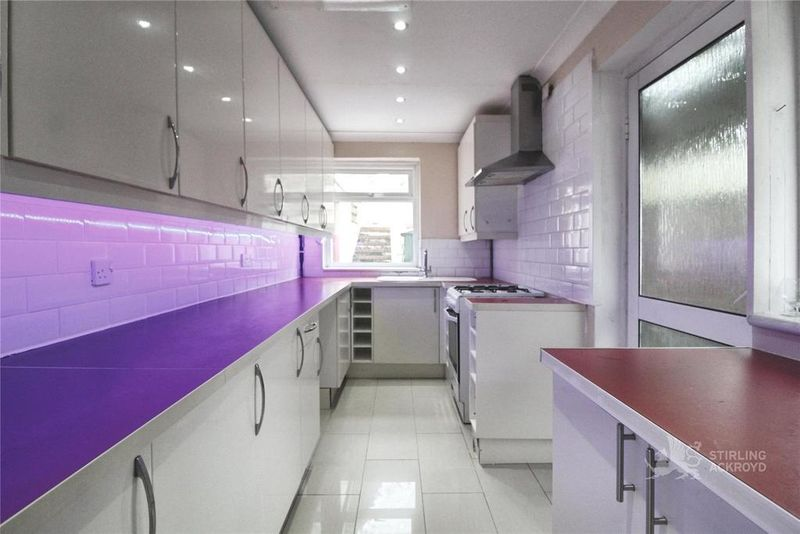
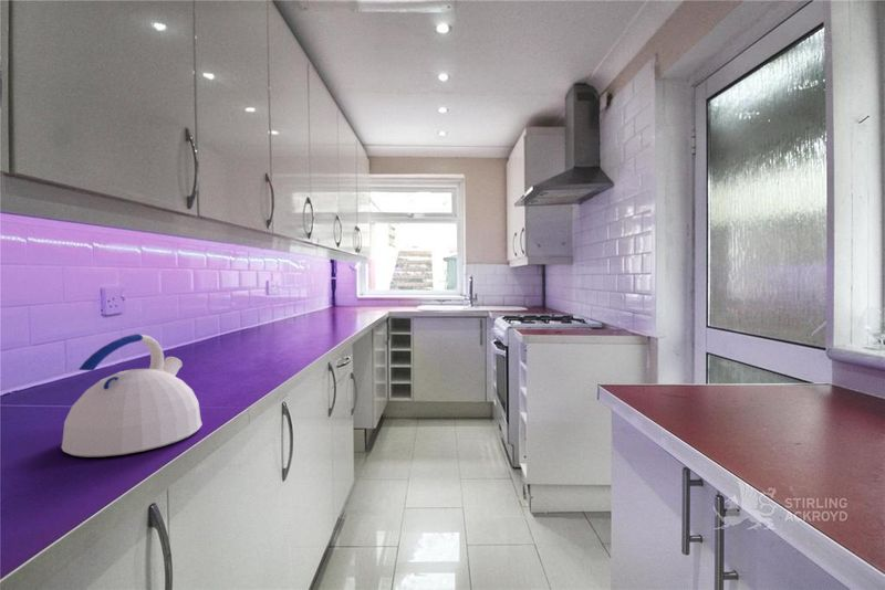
+ kettle [60,333,204,457]
